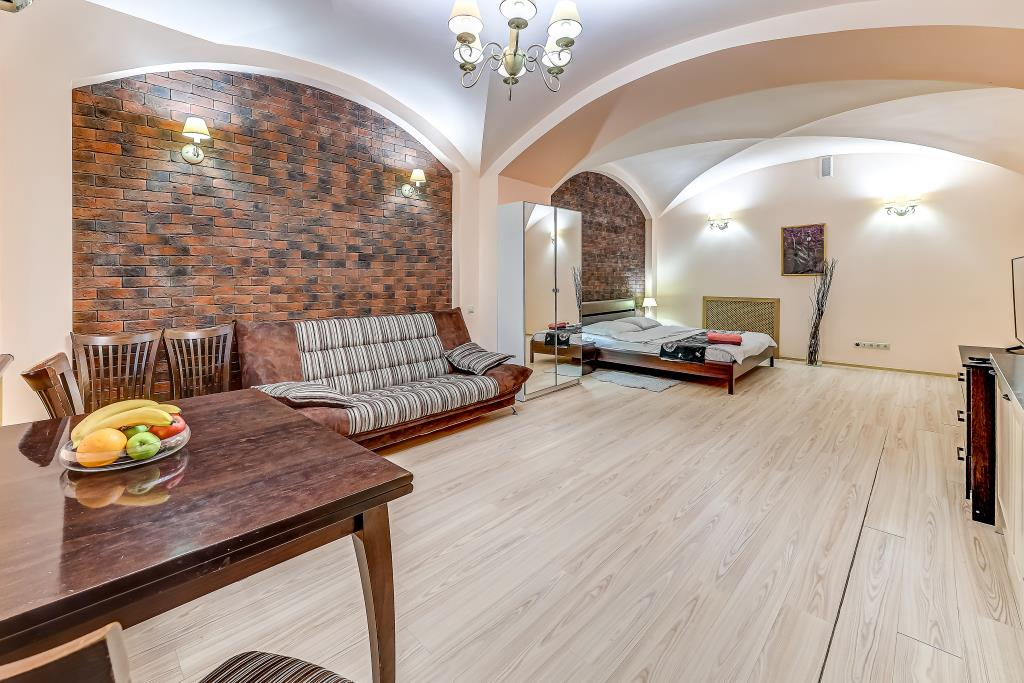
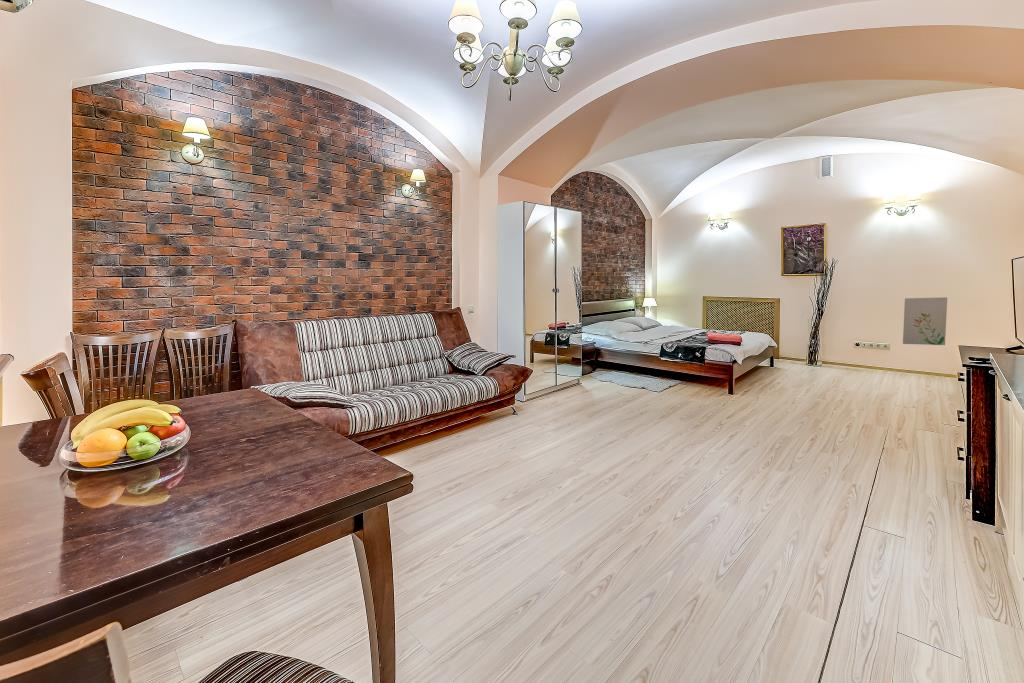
+ wall art [902,296,948,346]
